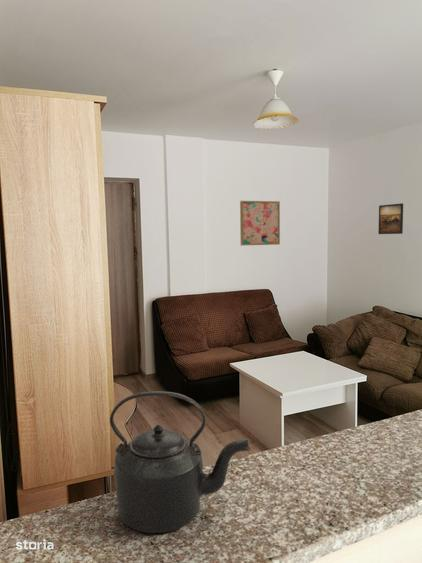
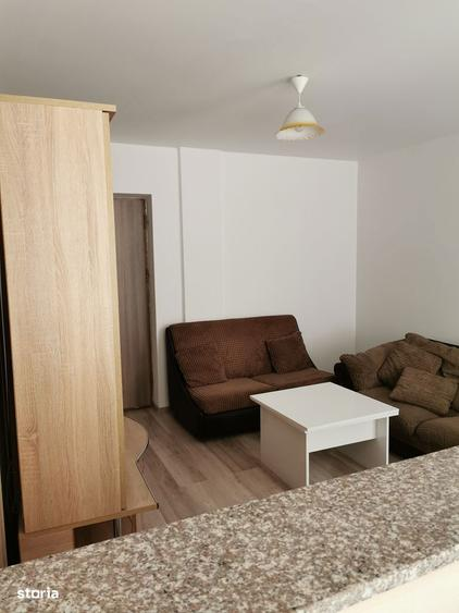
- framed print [377,202,404,235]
- kettle [109,390,251,534]
- wall art [239,200,281,246]
